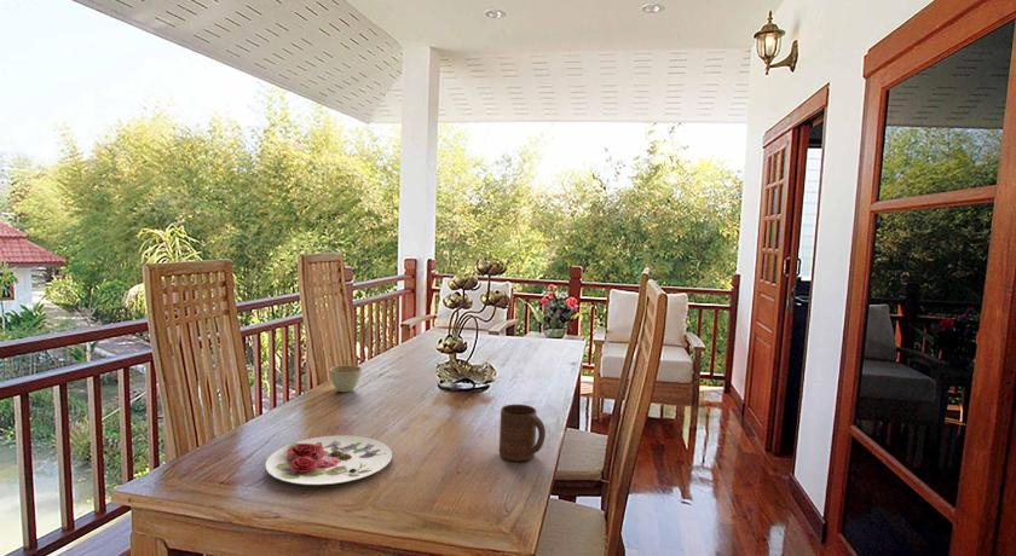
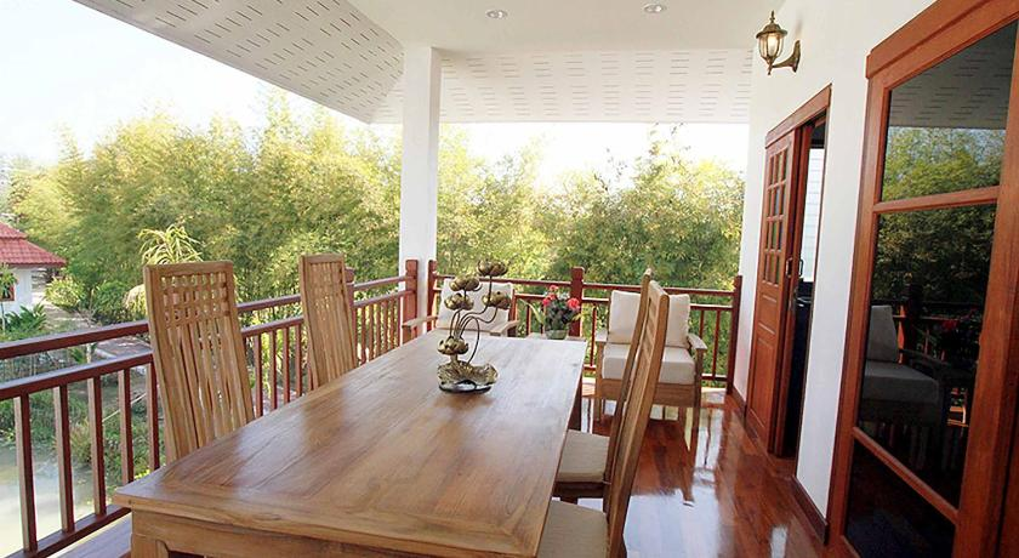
- plate [264,434,393,486]
- flower pot [329,364,363,393]
- cup [498,404,547,462]
